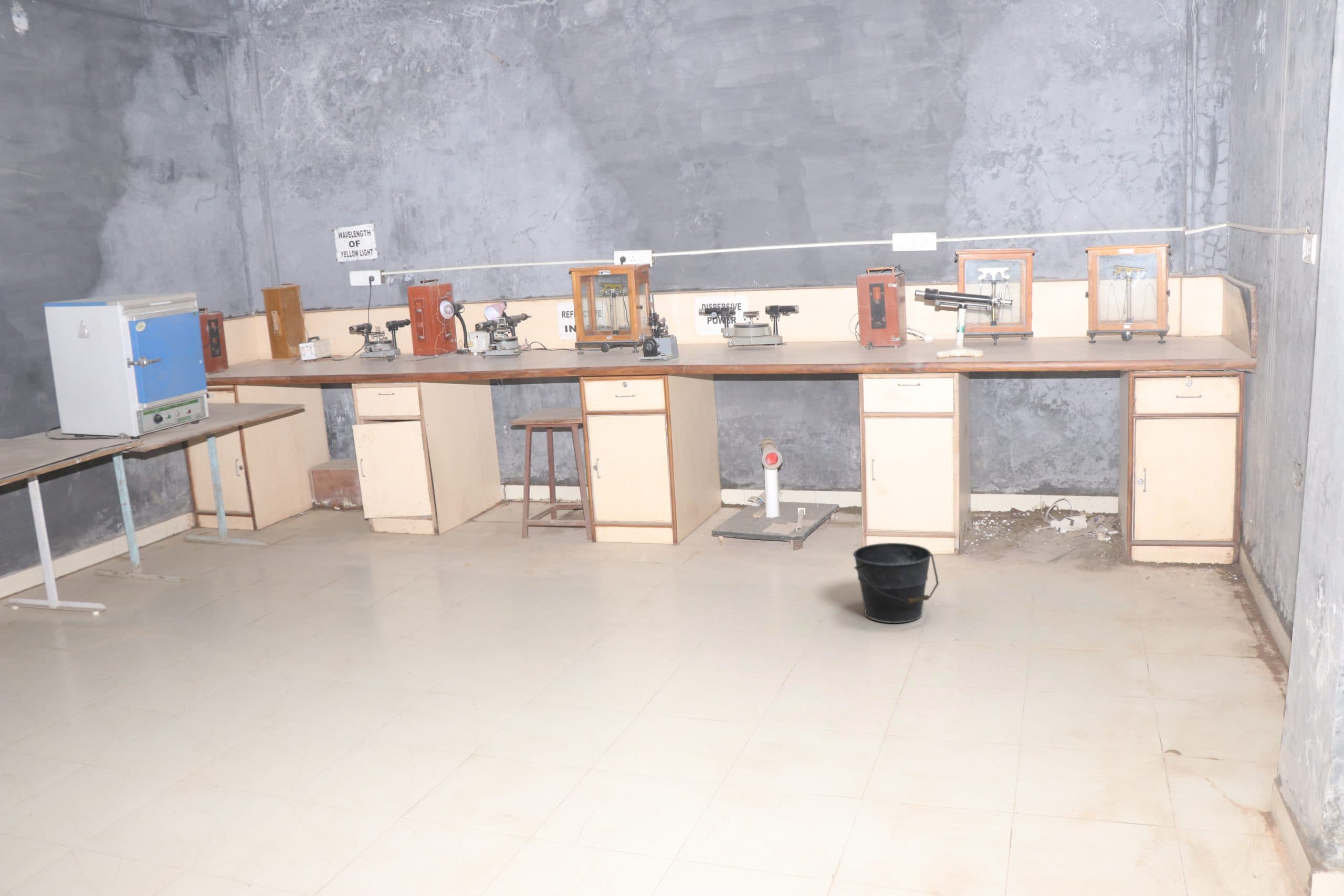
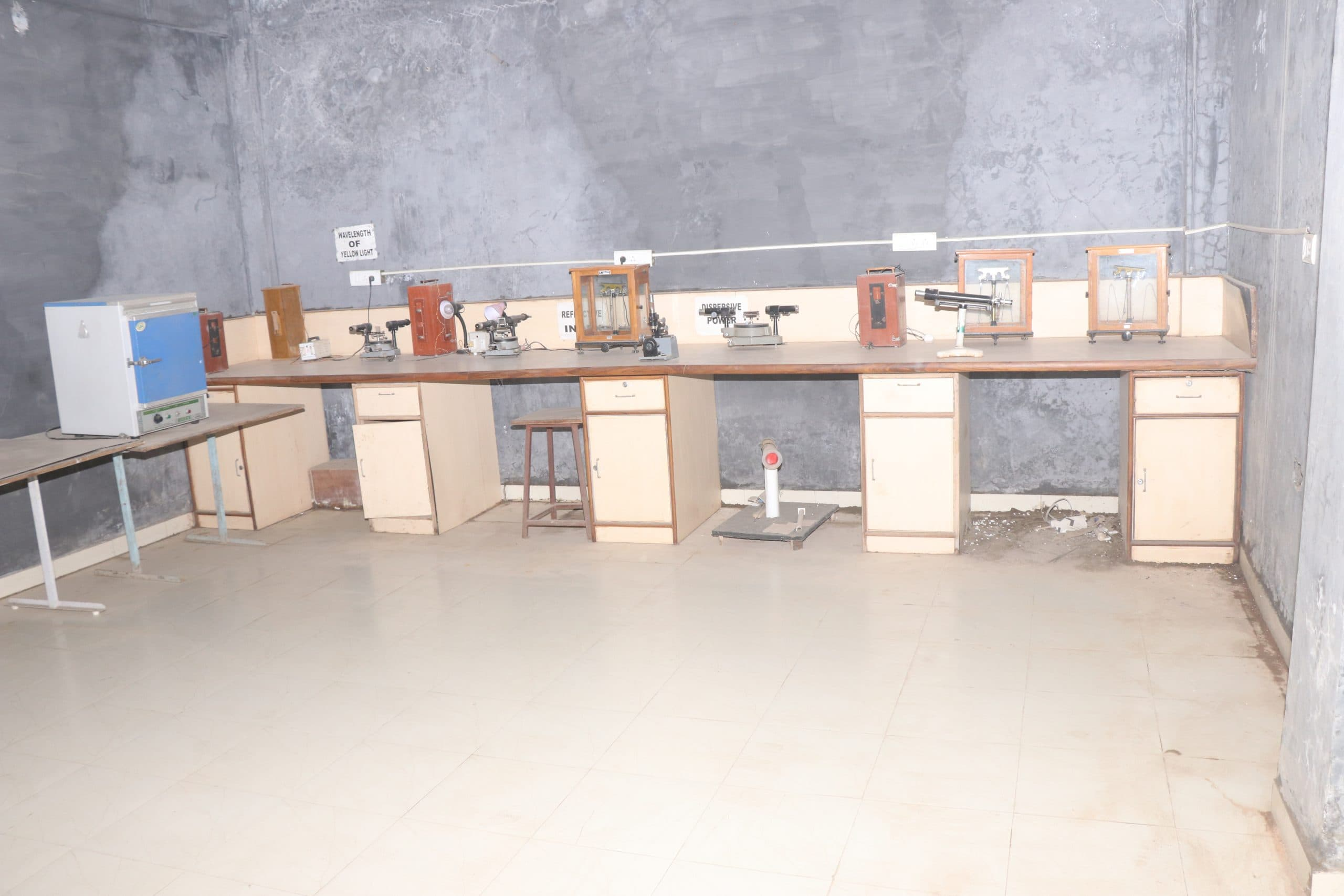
- bucket [853,542,939,624]
